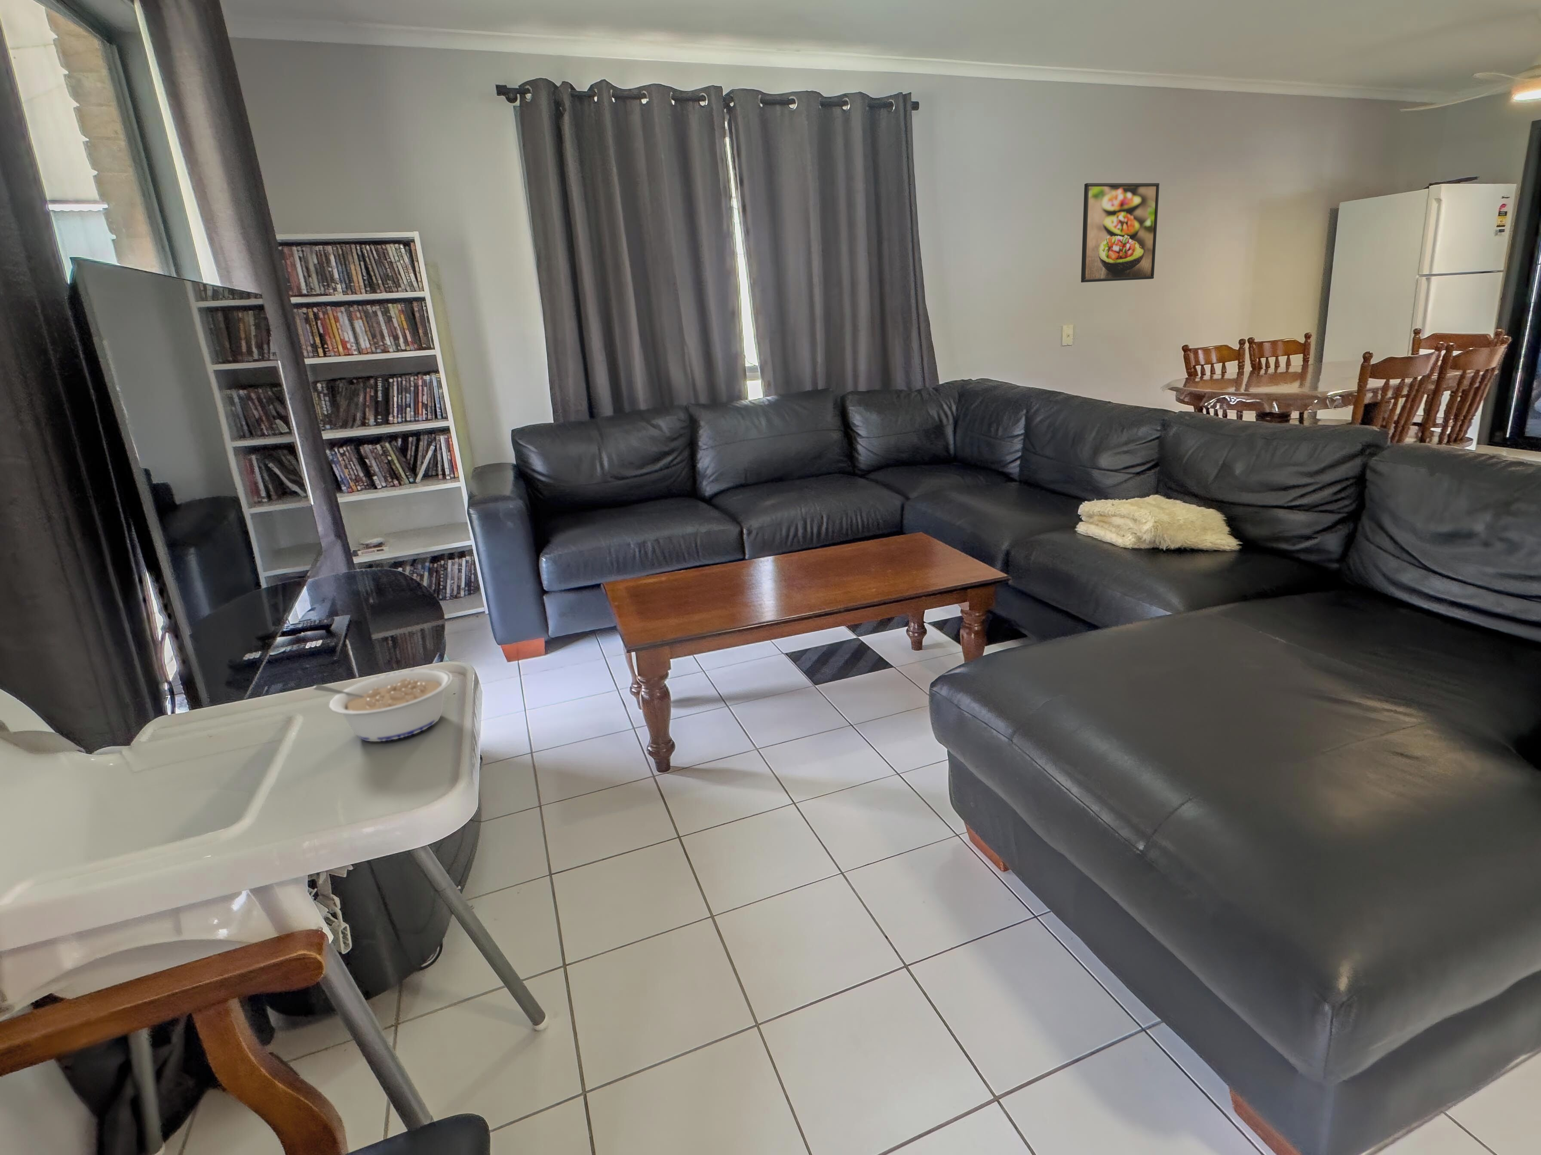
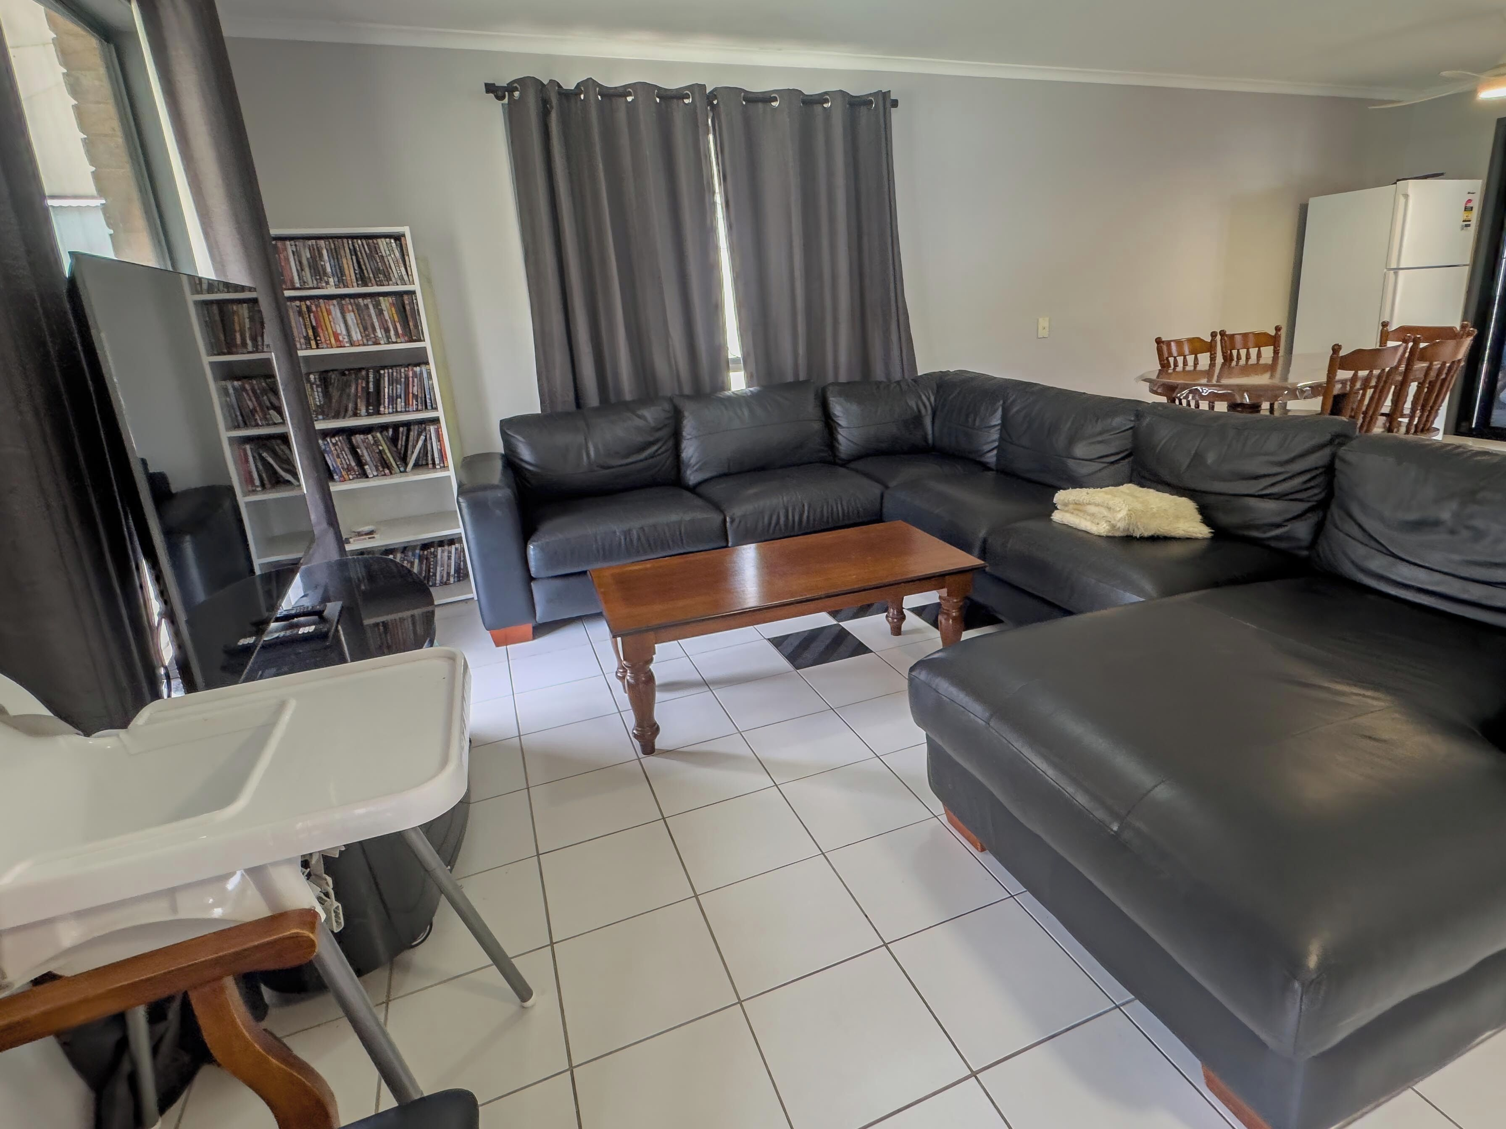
- legume [313,668,453,742]
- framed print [1080,183,1160,283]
